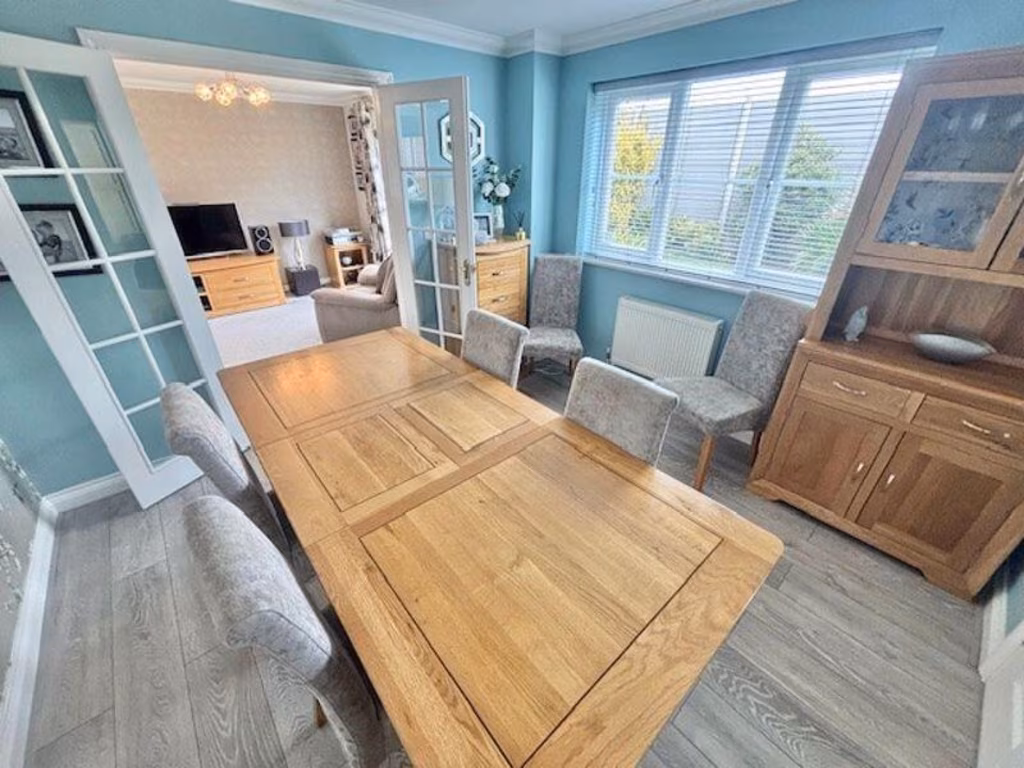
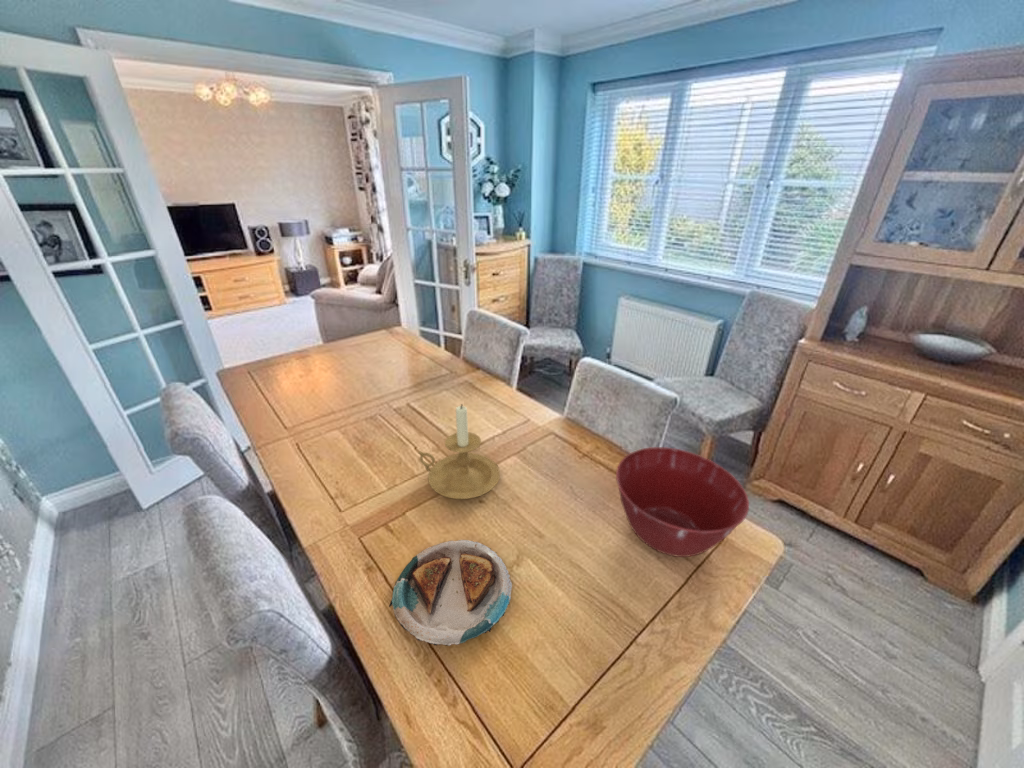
+ candle holder [417,403,501,500]
+ mixing bowl [615,446,750,558]
+ plate [388,539,513,647]
